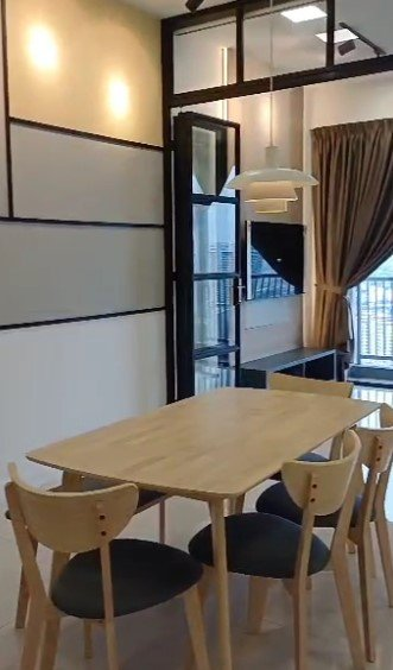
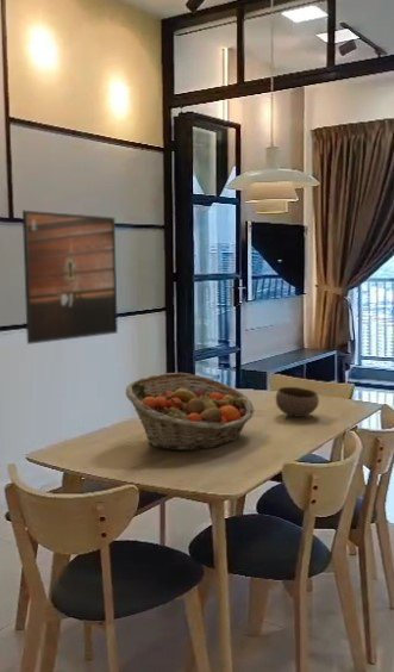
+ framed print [21,210,119,346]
+ fruit basket [125,372,255,452]
+ bowl [275,386,320,418]
